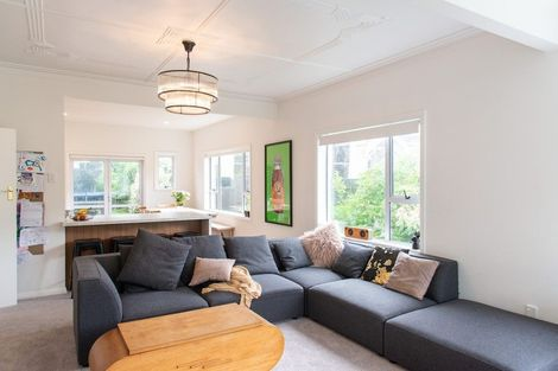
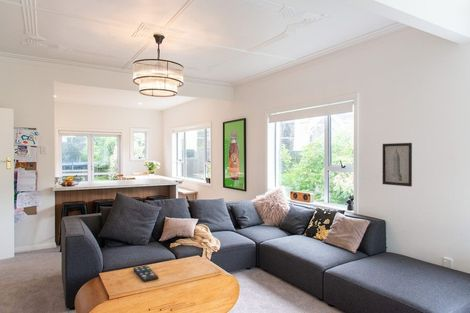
+ remote control [132,264,160,283]
+ wall art [382,142,413,187]
